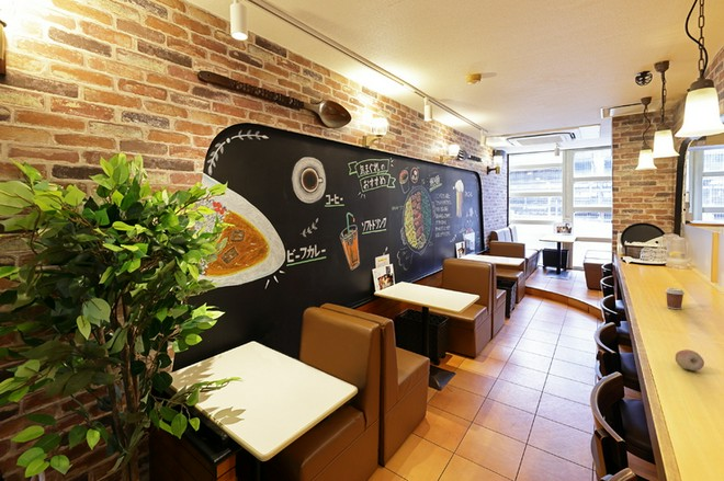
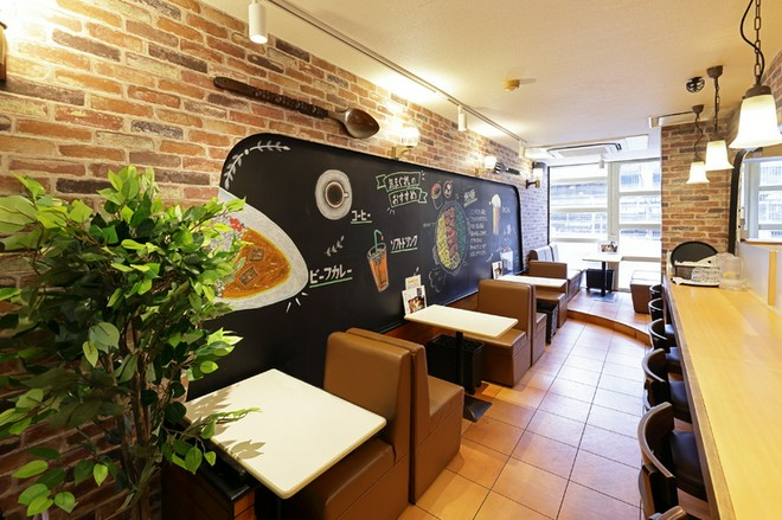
- fruit [675,348,705,371]
- coffee cup [664,287,686,310]
